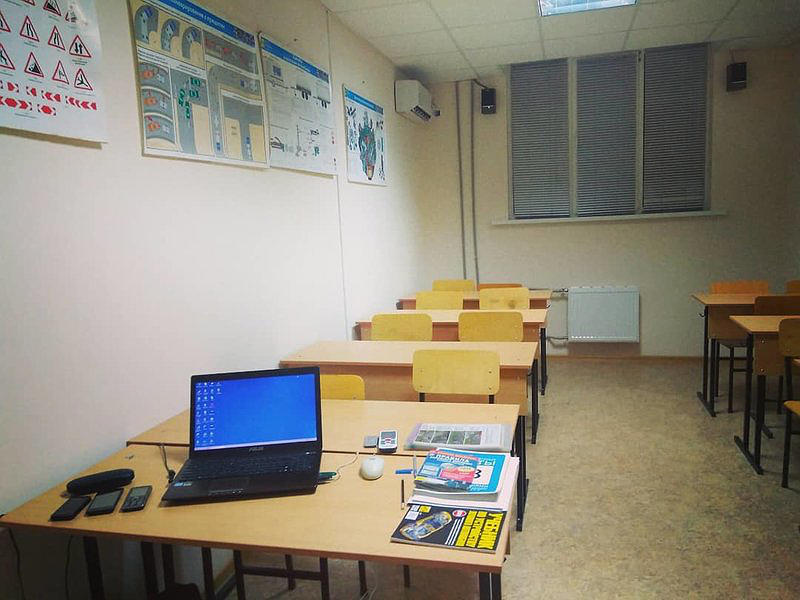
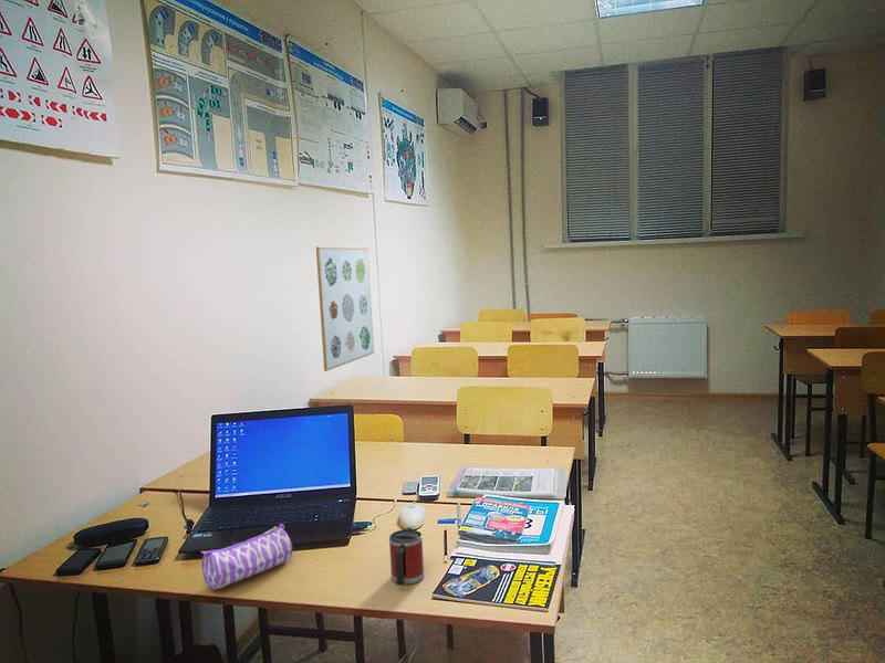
+ pencil case [199,523,293,590]
+ wall art [315,245,375,372]
+ mug [388,526,425,586]
